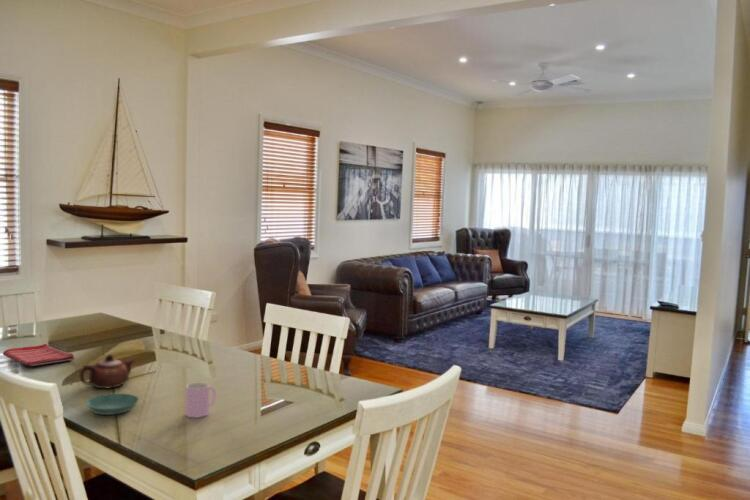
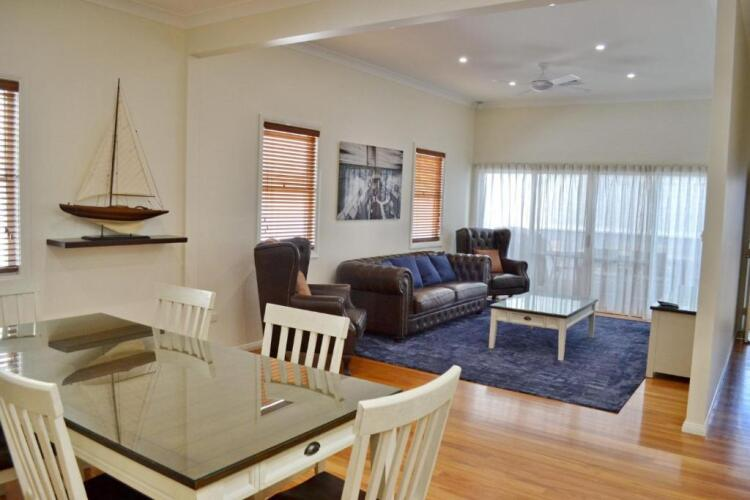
- dish towel [2,343,76,367]
- saucer [85,393,140,416]
- teapot [79,353,135,389]
- cup [184,381,217,418]
